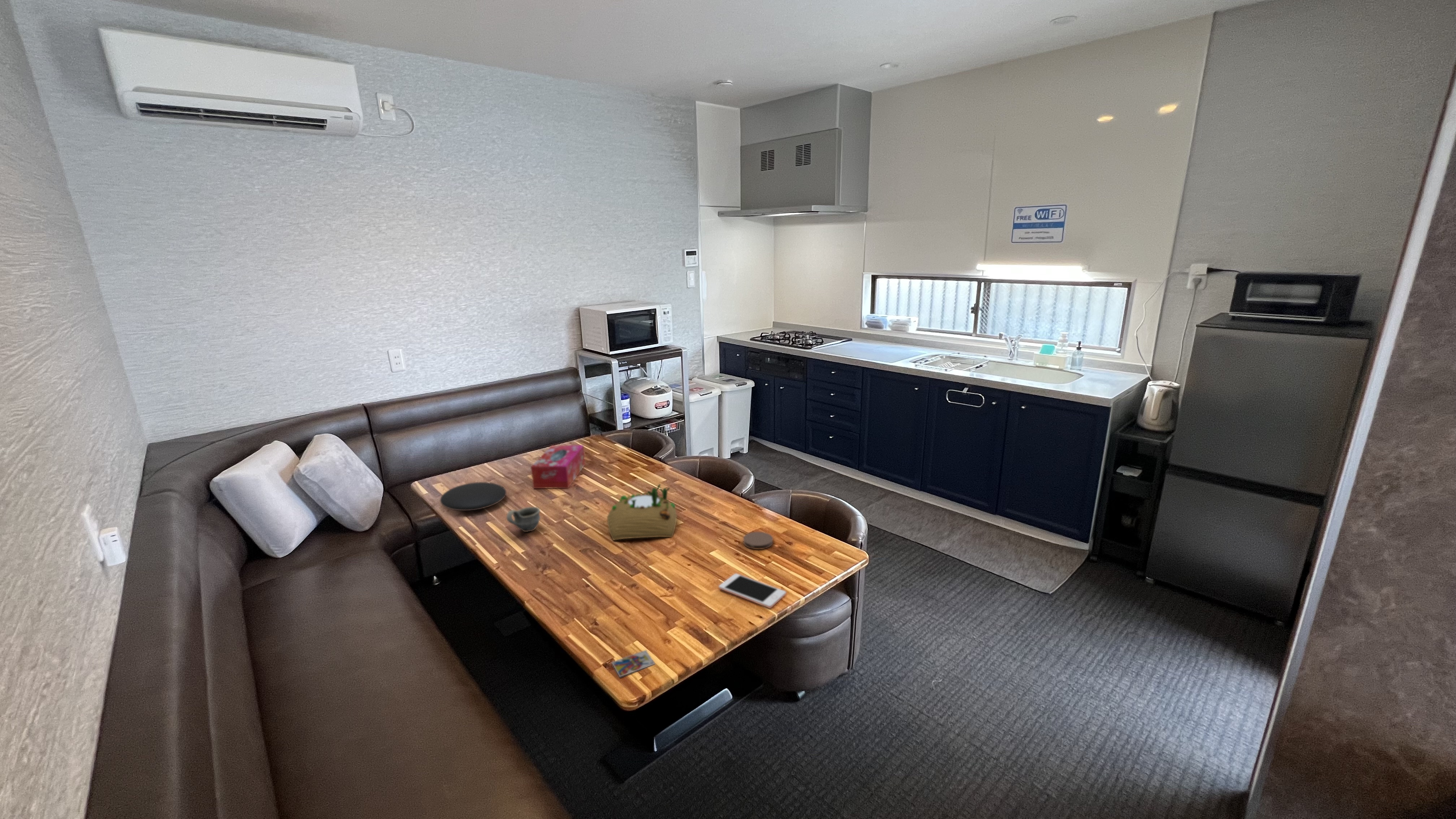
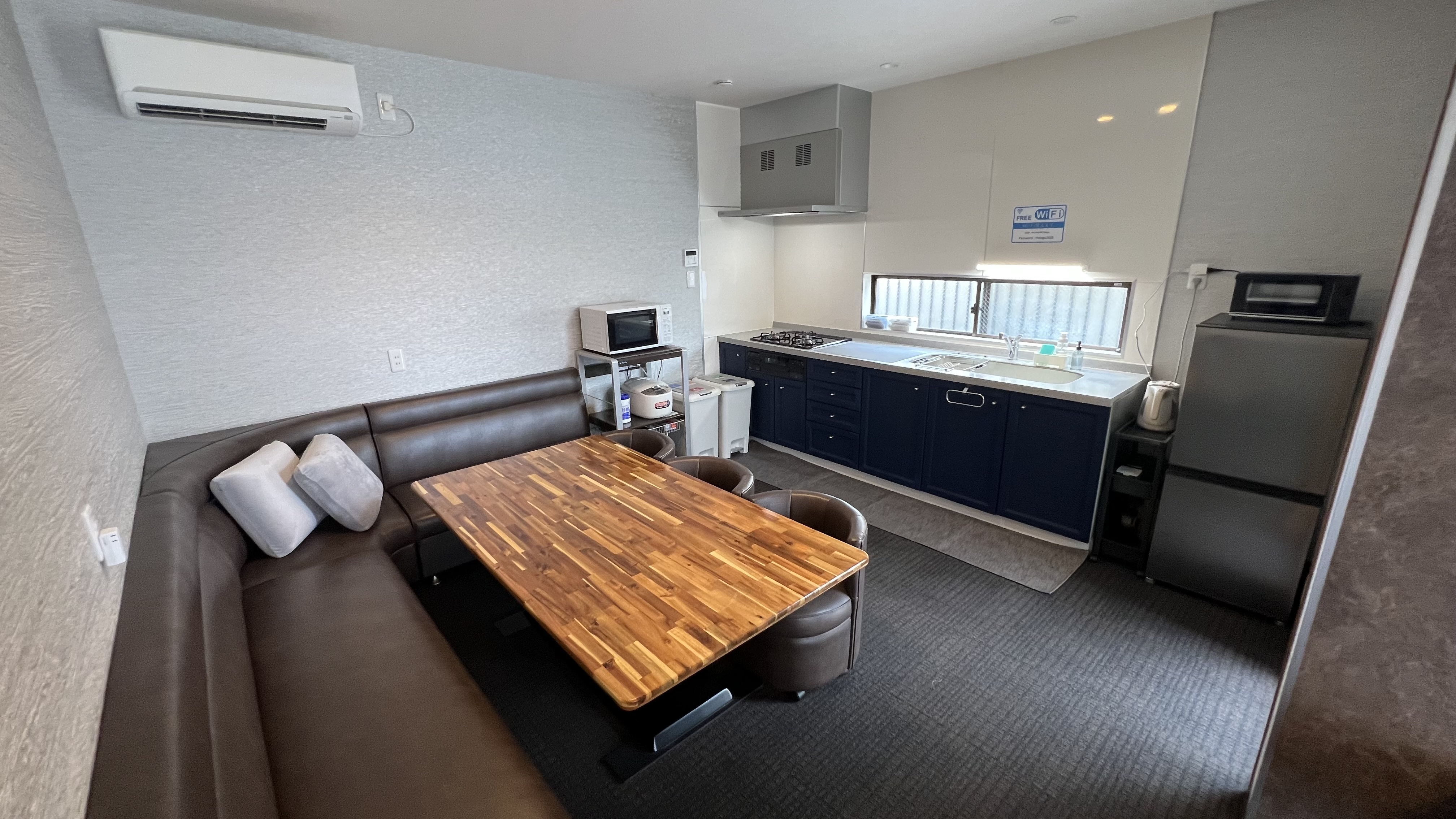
- coaster [743,531,773,550]
- cell phone [719,573,787,609]
- cup [506,507,541,532]
- tissue box [530,445,586,489]
- card [611,650,656,677]
- plate [440,482,507,511]
- succulent planter [607,484,677,541]
